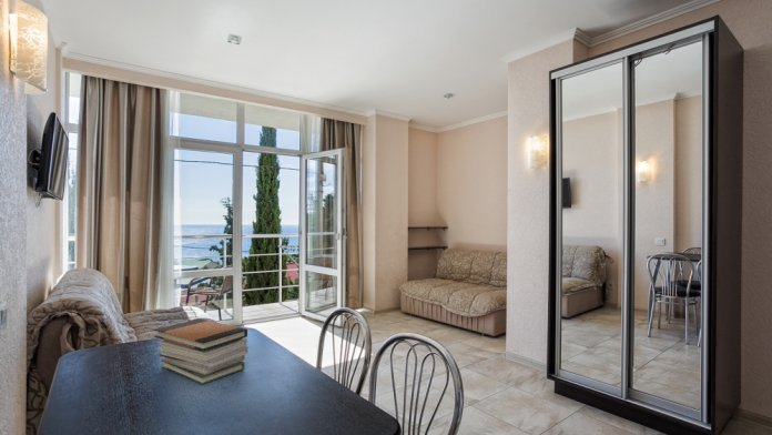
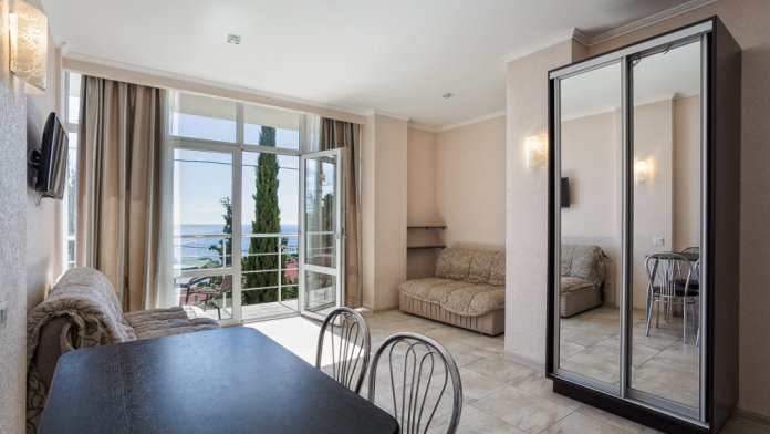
- book stack [153,317,250,386]
